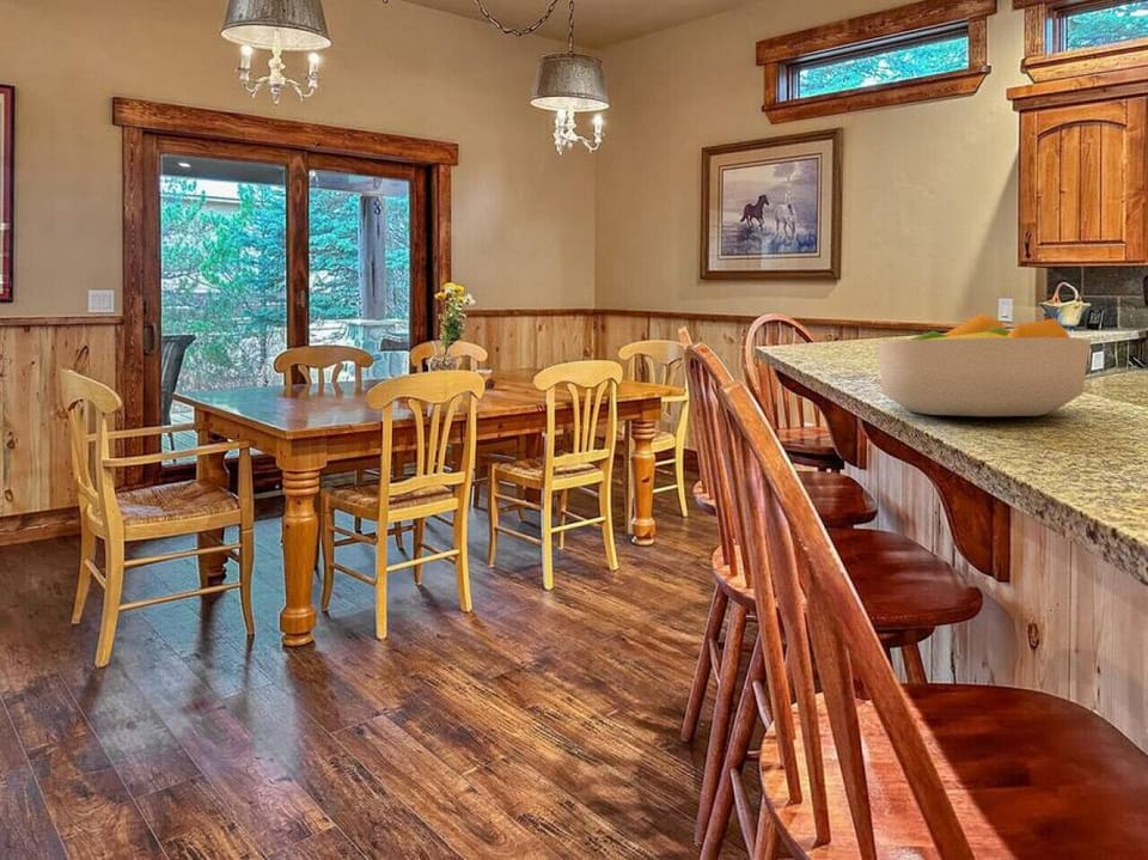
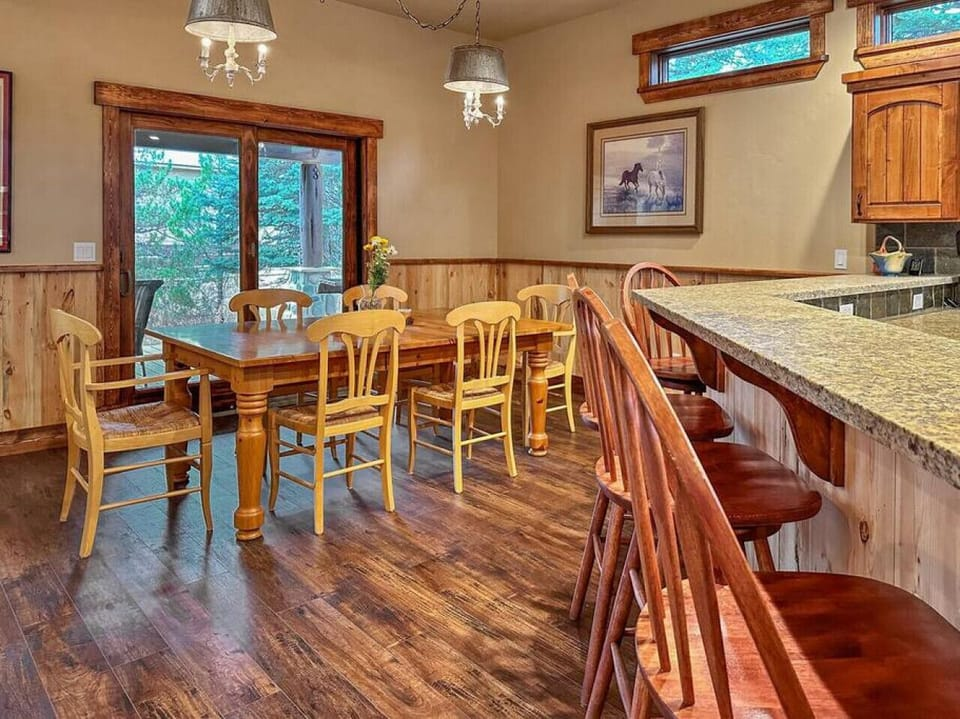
- fruit bowl [877,312,1092,417]
